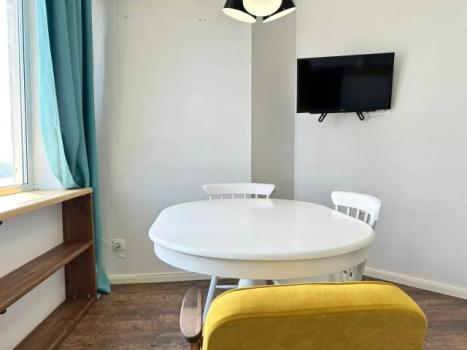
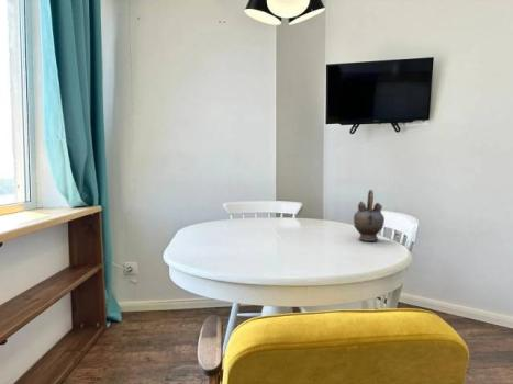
+ teapot [353,189,386,242]
